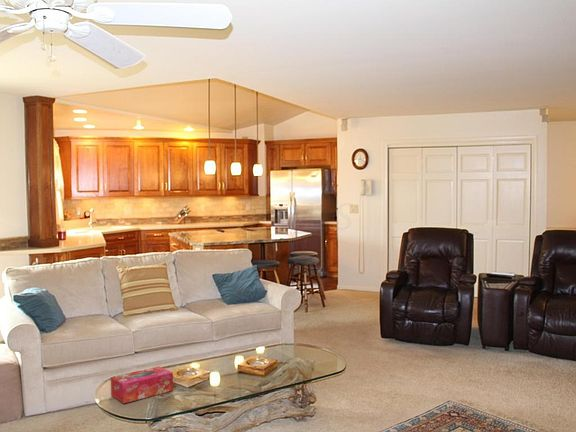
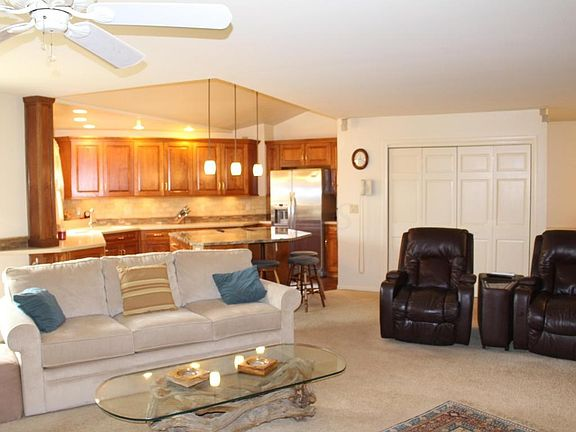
- tissue box [110,365,174,404]
